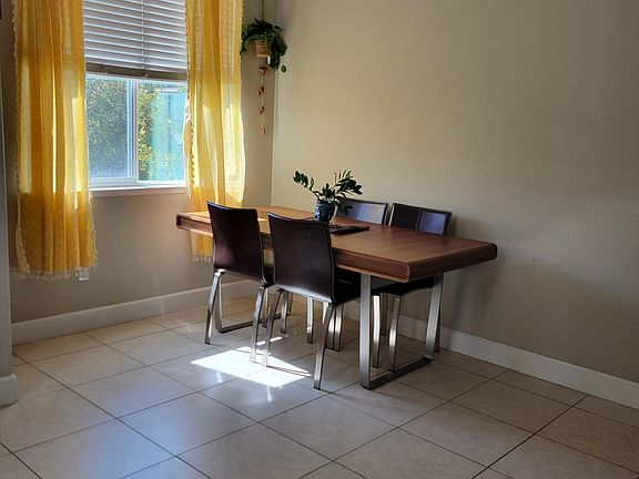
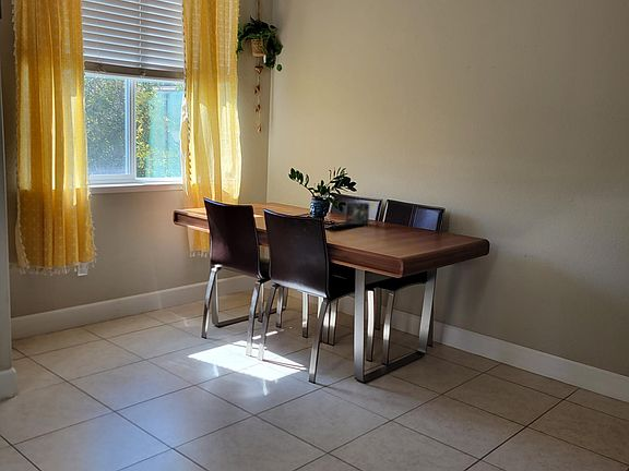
+ small box [344,201,370,226]
